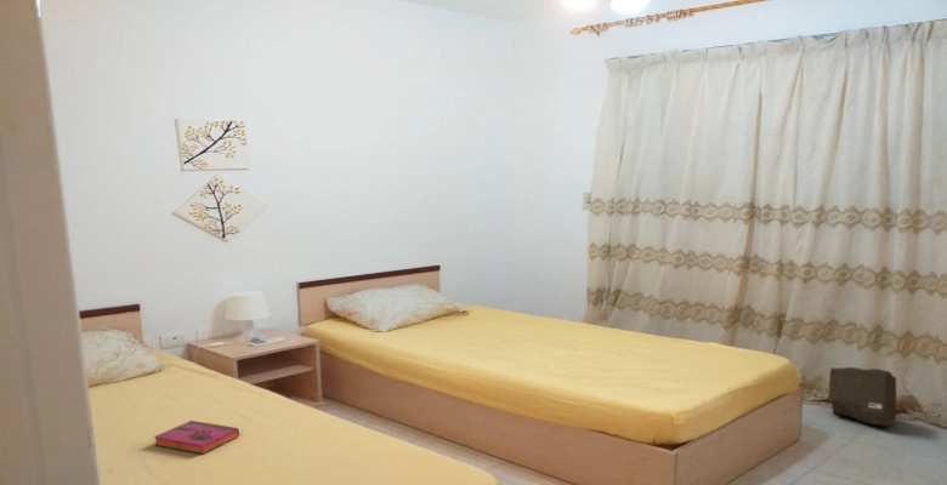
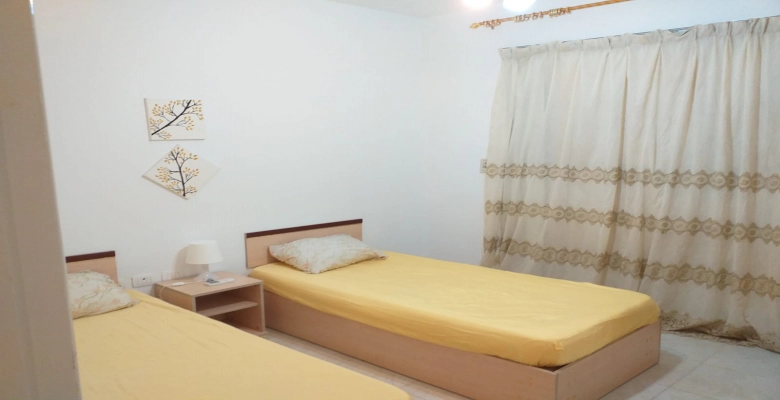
- hardback book [153,420,240,455]
- rock [827,366,897,426]
